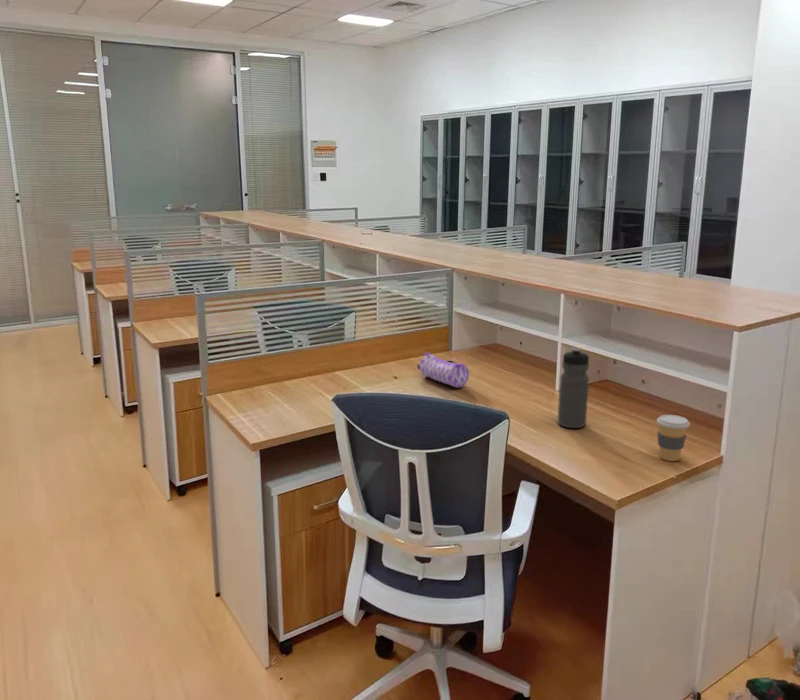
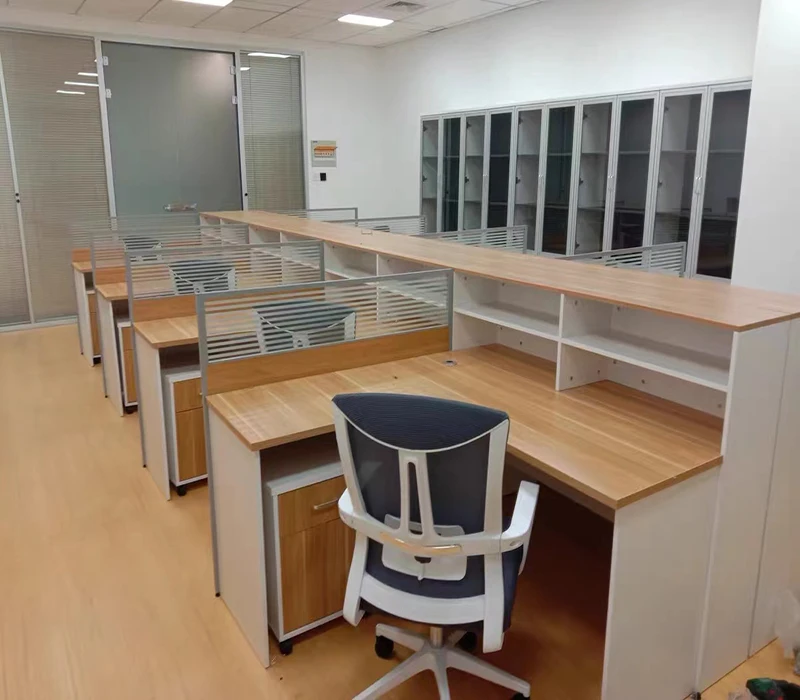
- pencil case [416,351,470,388]
- coffee cup [656,414,691,462]
- water bottle [557,347,590,429]
